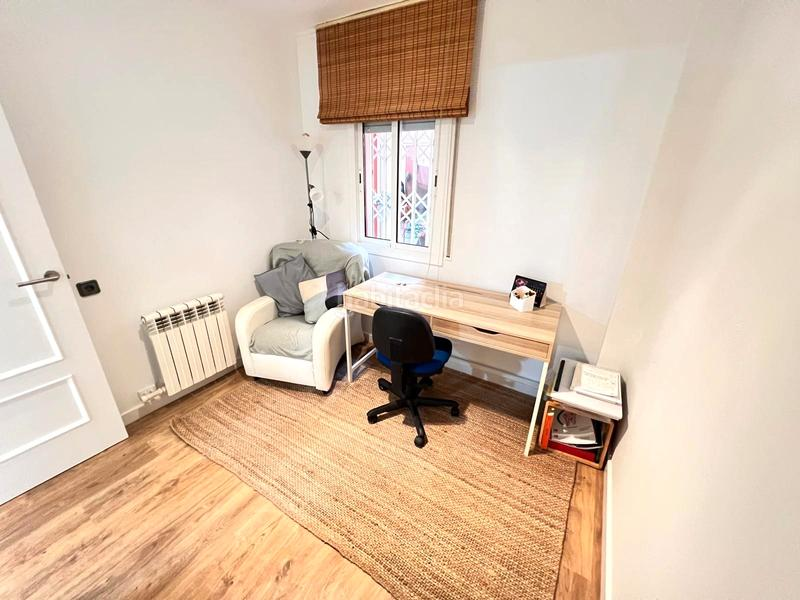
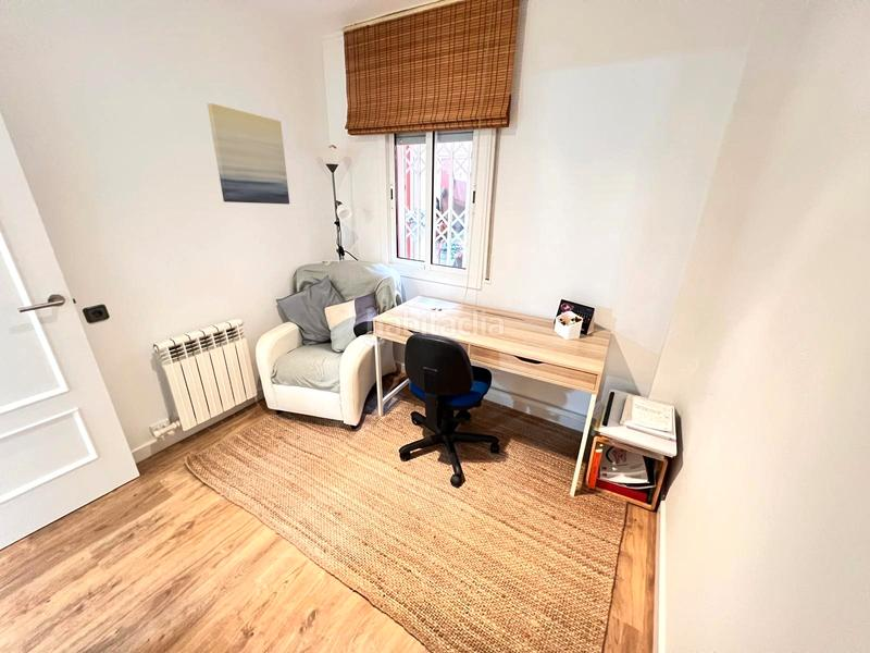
+ wall art [207,102,290,206]
